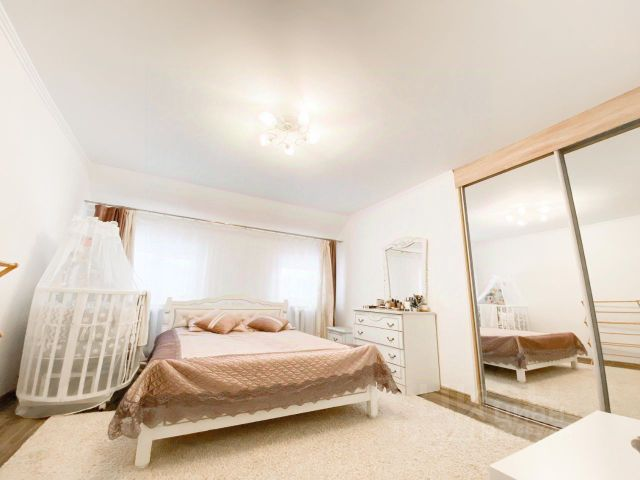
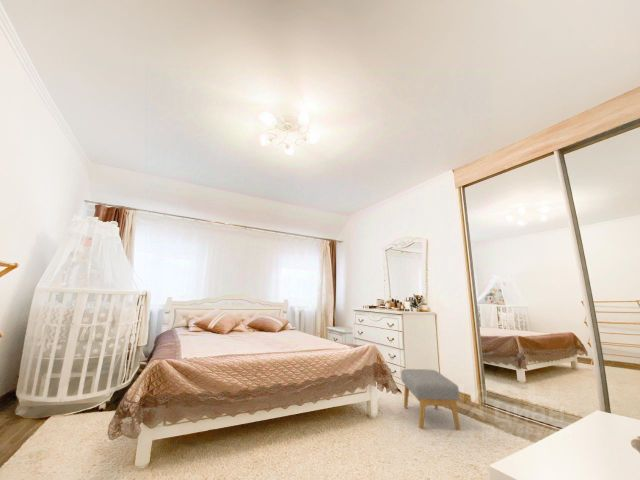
+ footstool [400,368,461,431]
